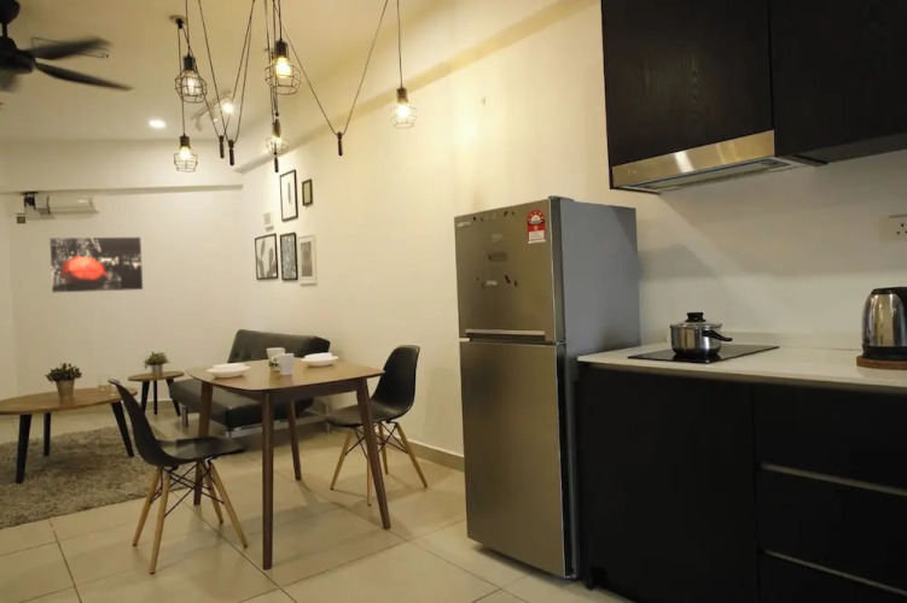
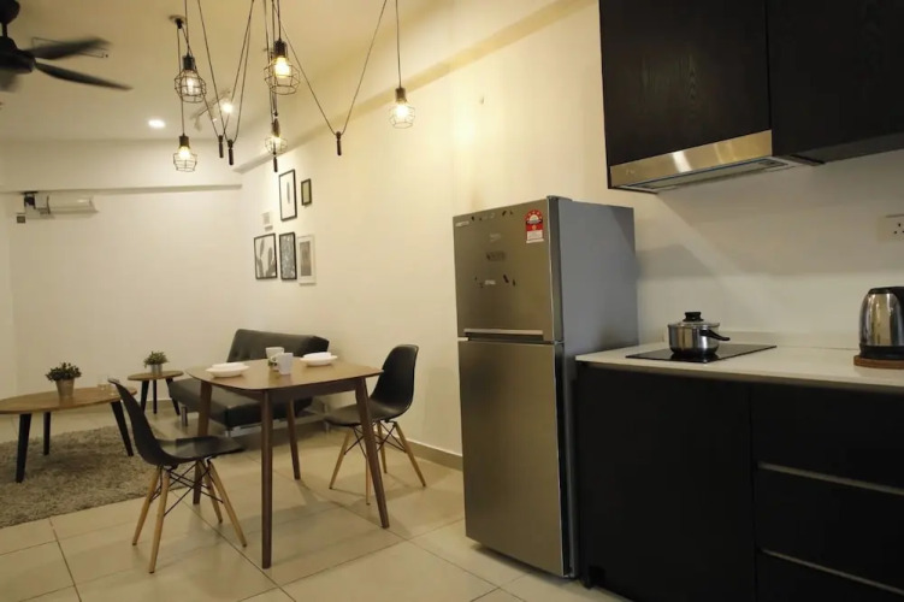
- wall art [48,236,144,293]
